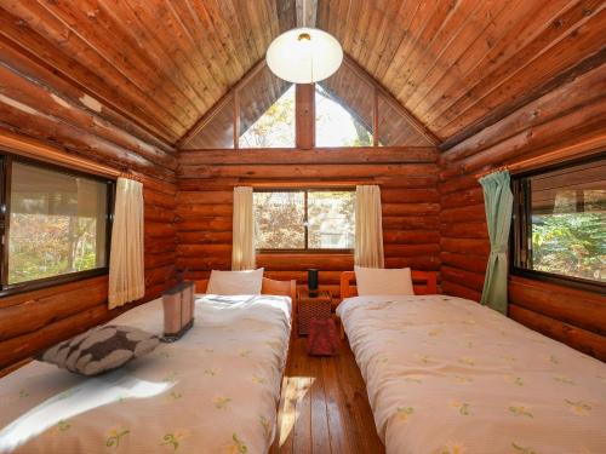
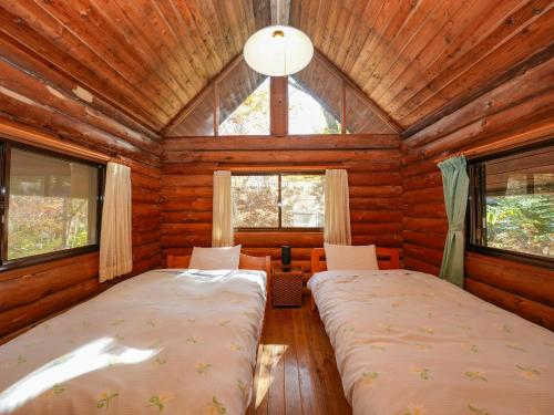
- backpack [307,315,339,357]
- shopping bag [160,266,198,343]
- decorative pillow [29,323,177,377]
